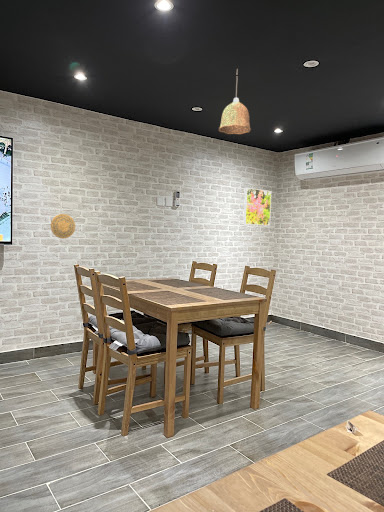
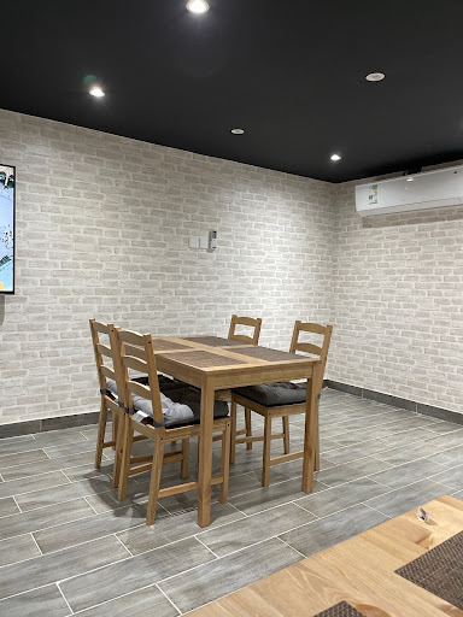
- decorative plate [50,213,76,240]
- pendant lamp [218,68,252,135]
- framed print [243,187,272,227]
